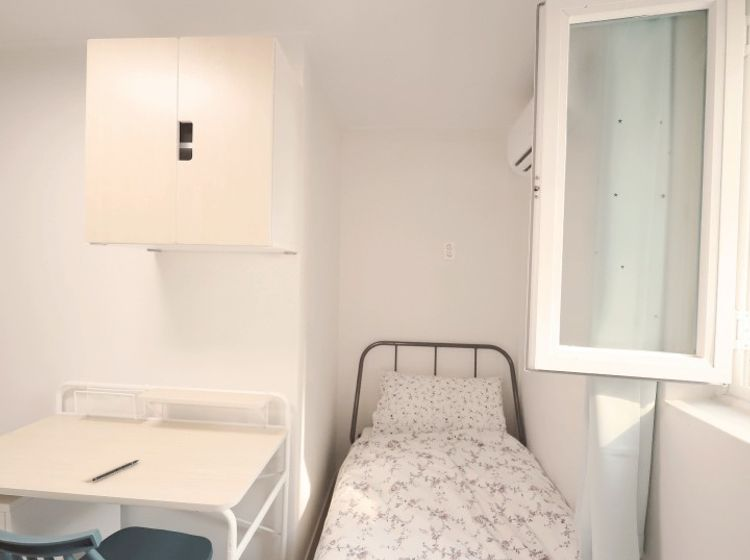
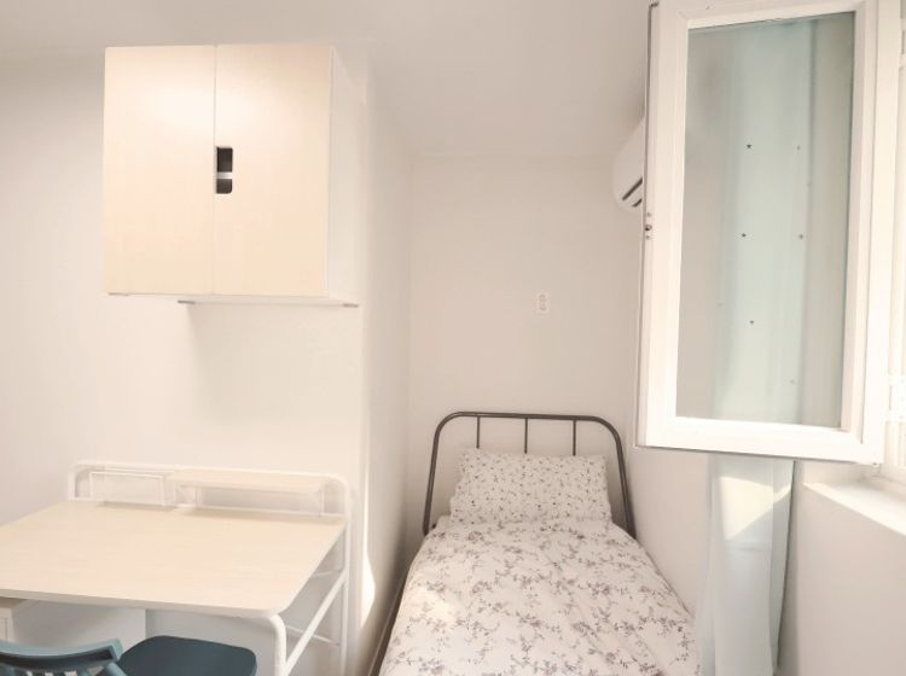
- pen [91,459,140,482]
